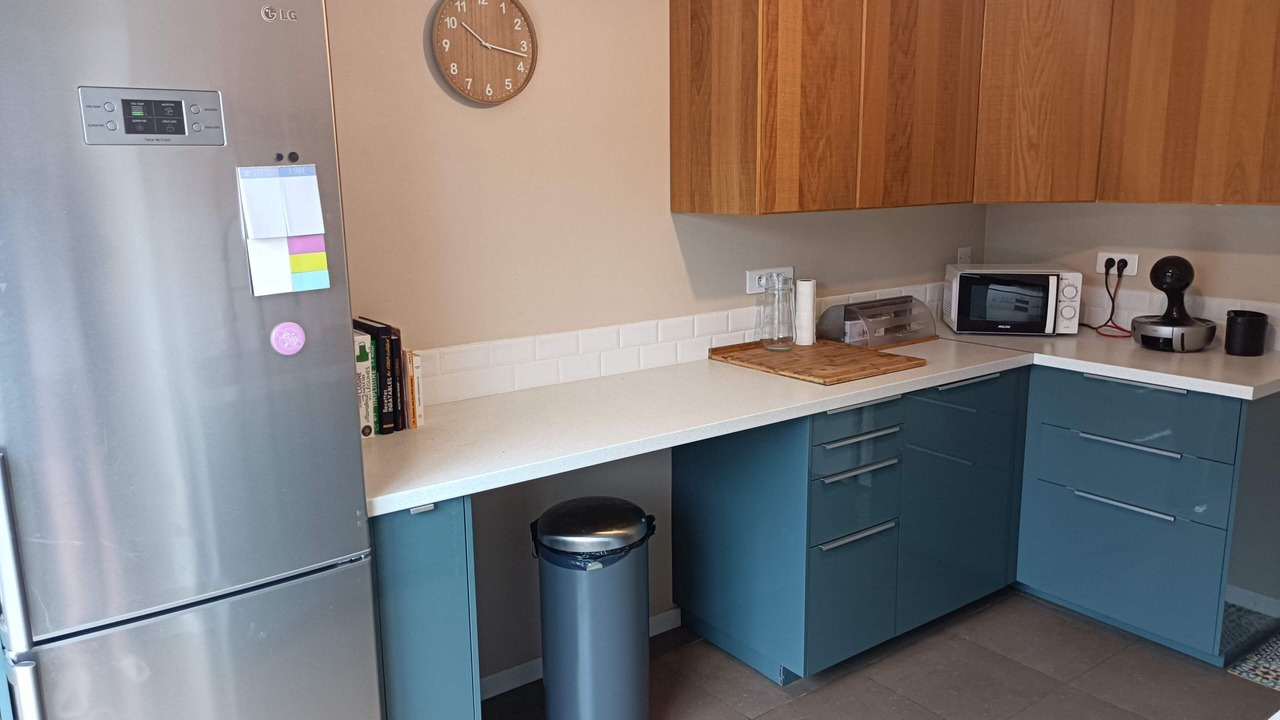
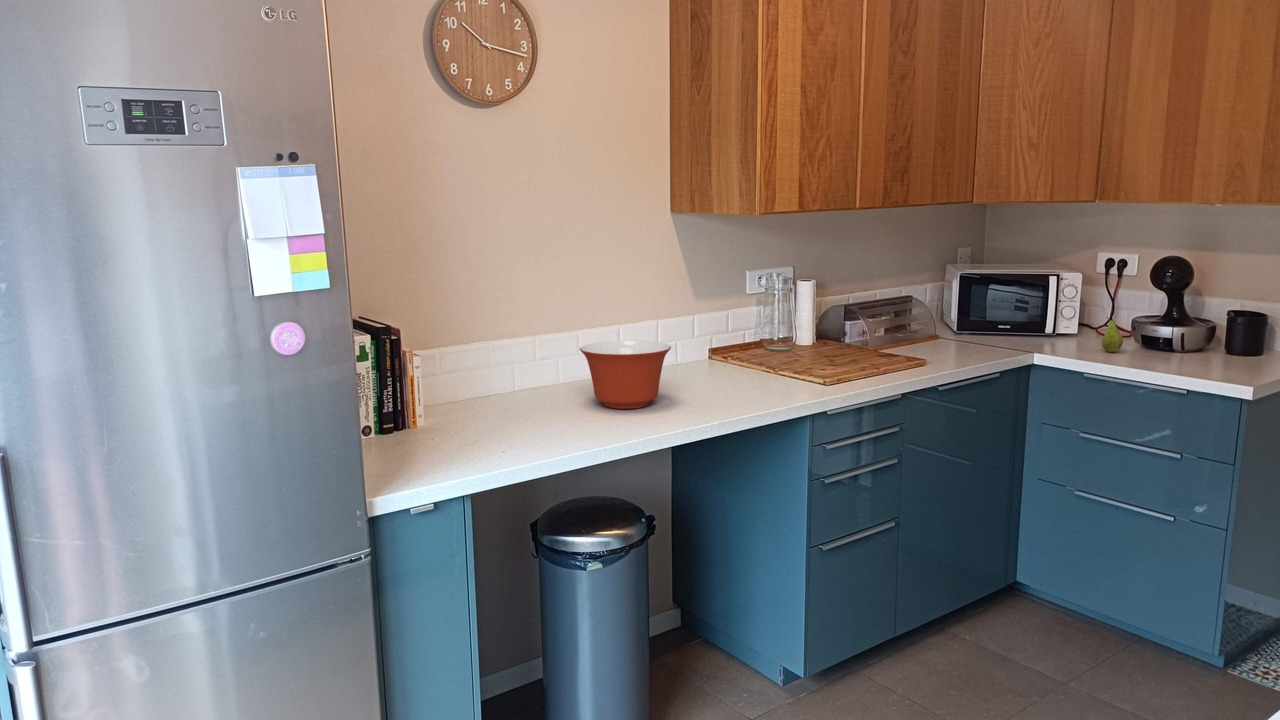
+ mixing bowl [579,340,672,410]
+ fruit [1101,316,1124,353]
